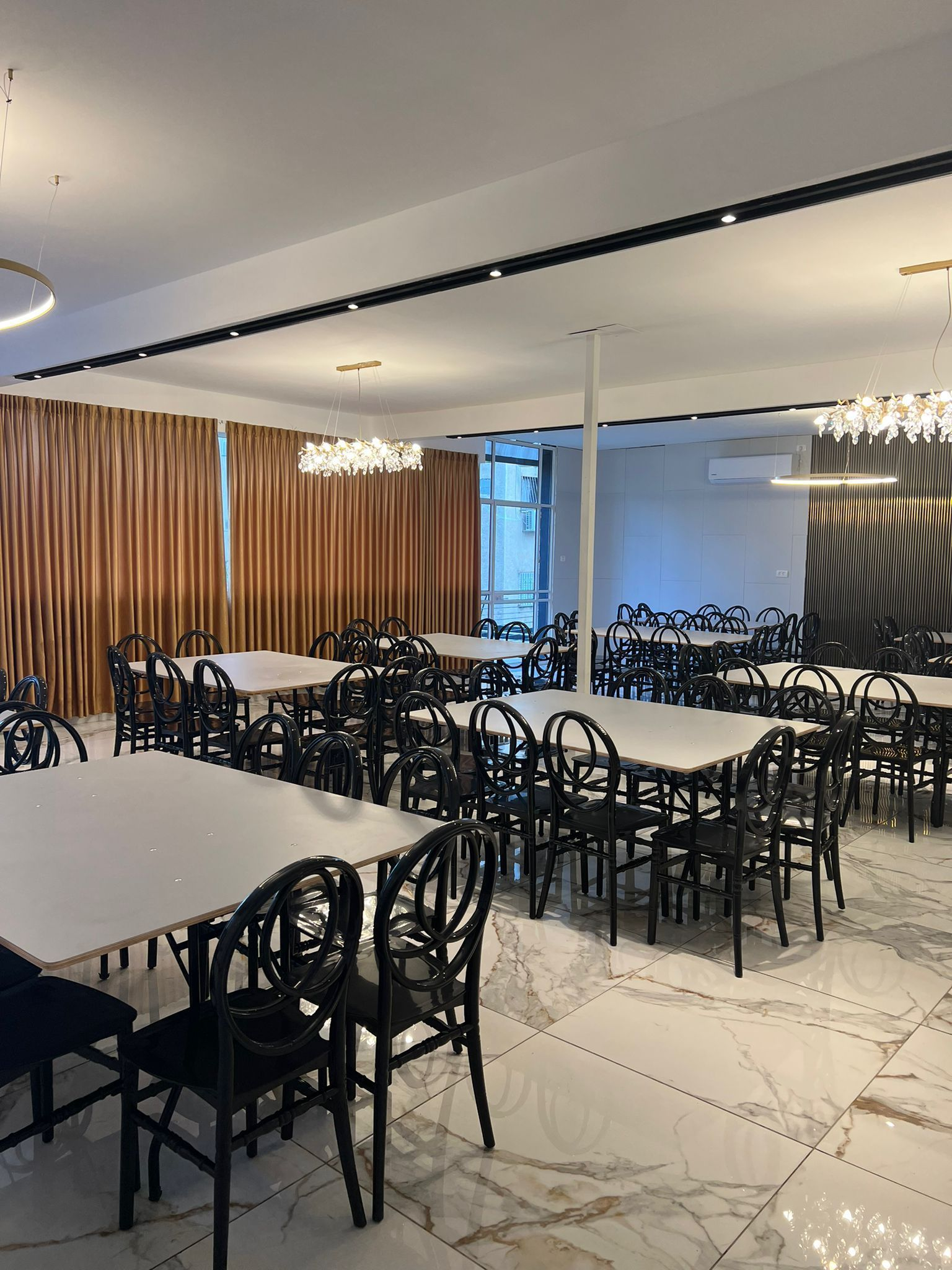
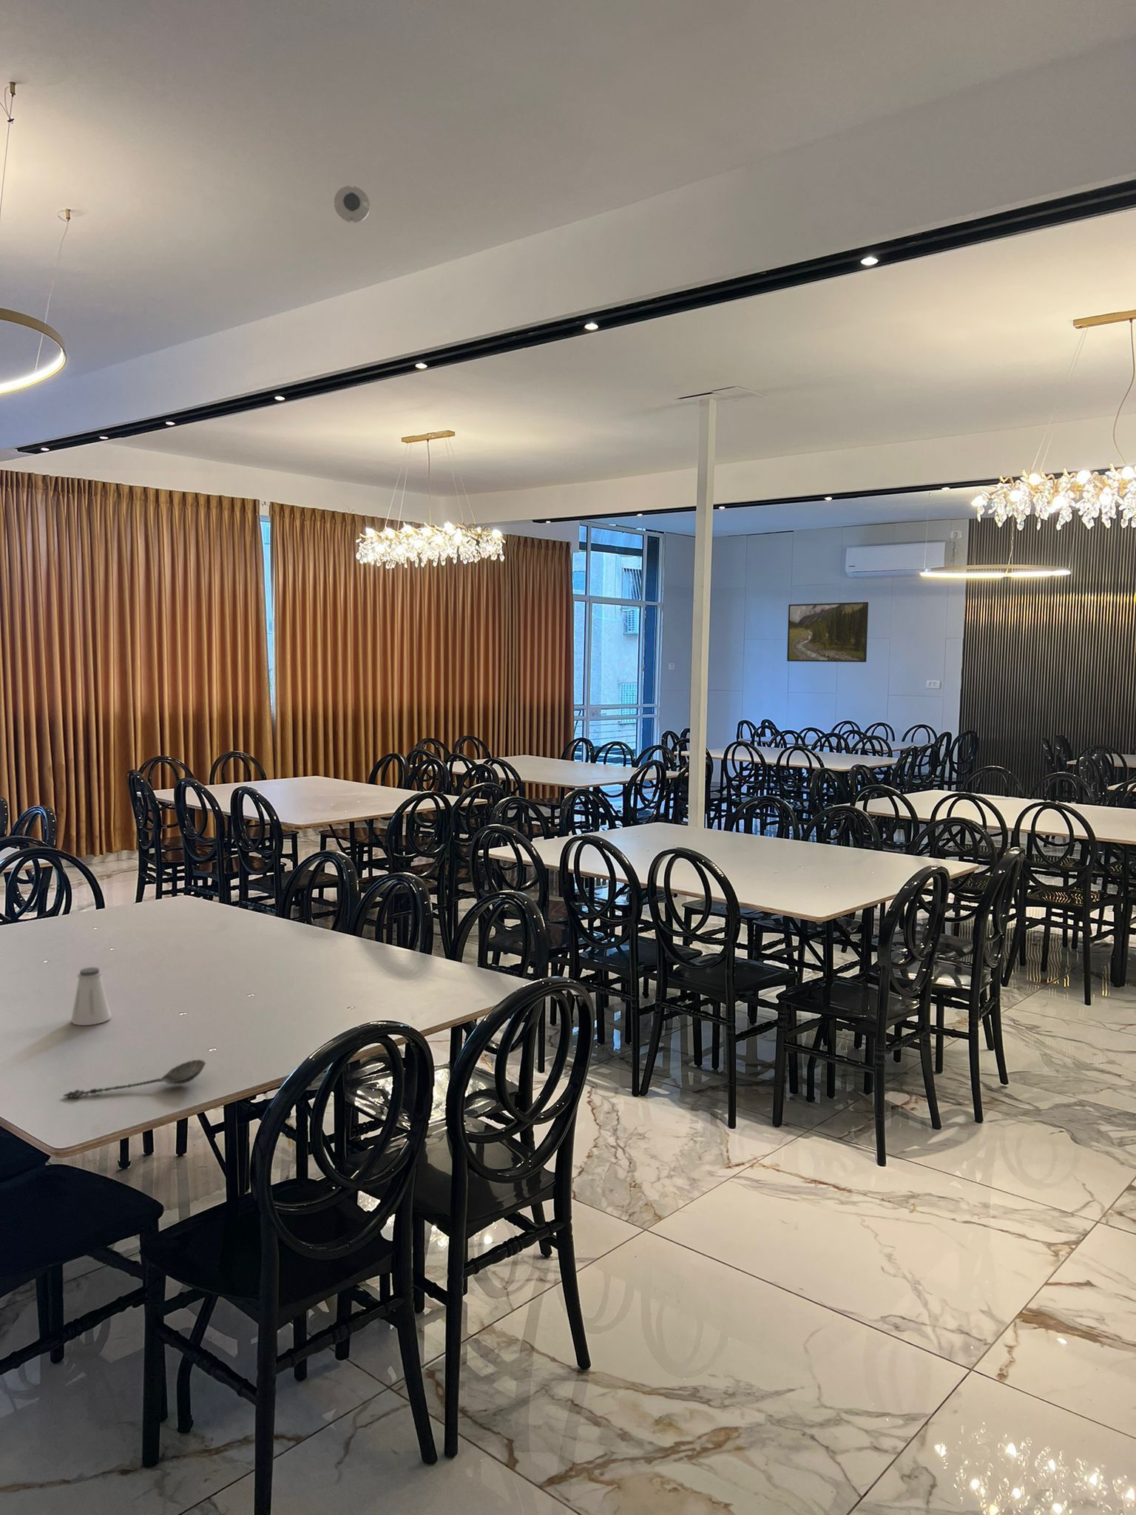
+ spoon [63,1058,206,1099]
+ smoke detector [334,185,371,224]
+ saltshaker [70,966,112,1026]
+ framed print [786,601,869,663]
